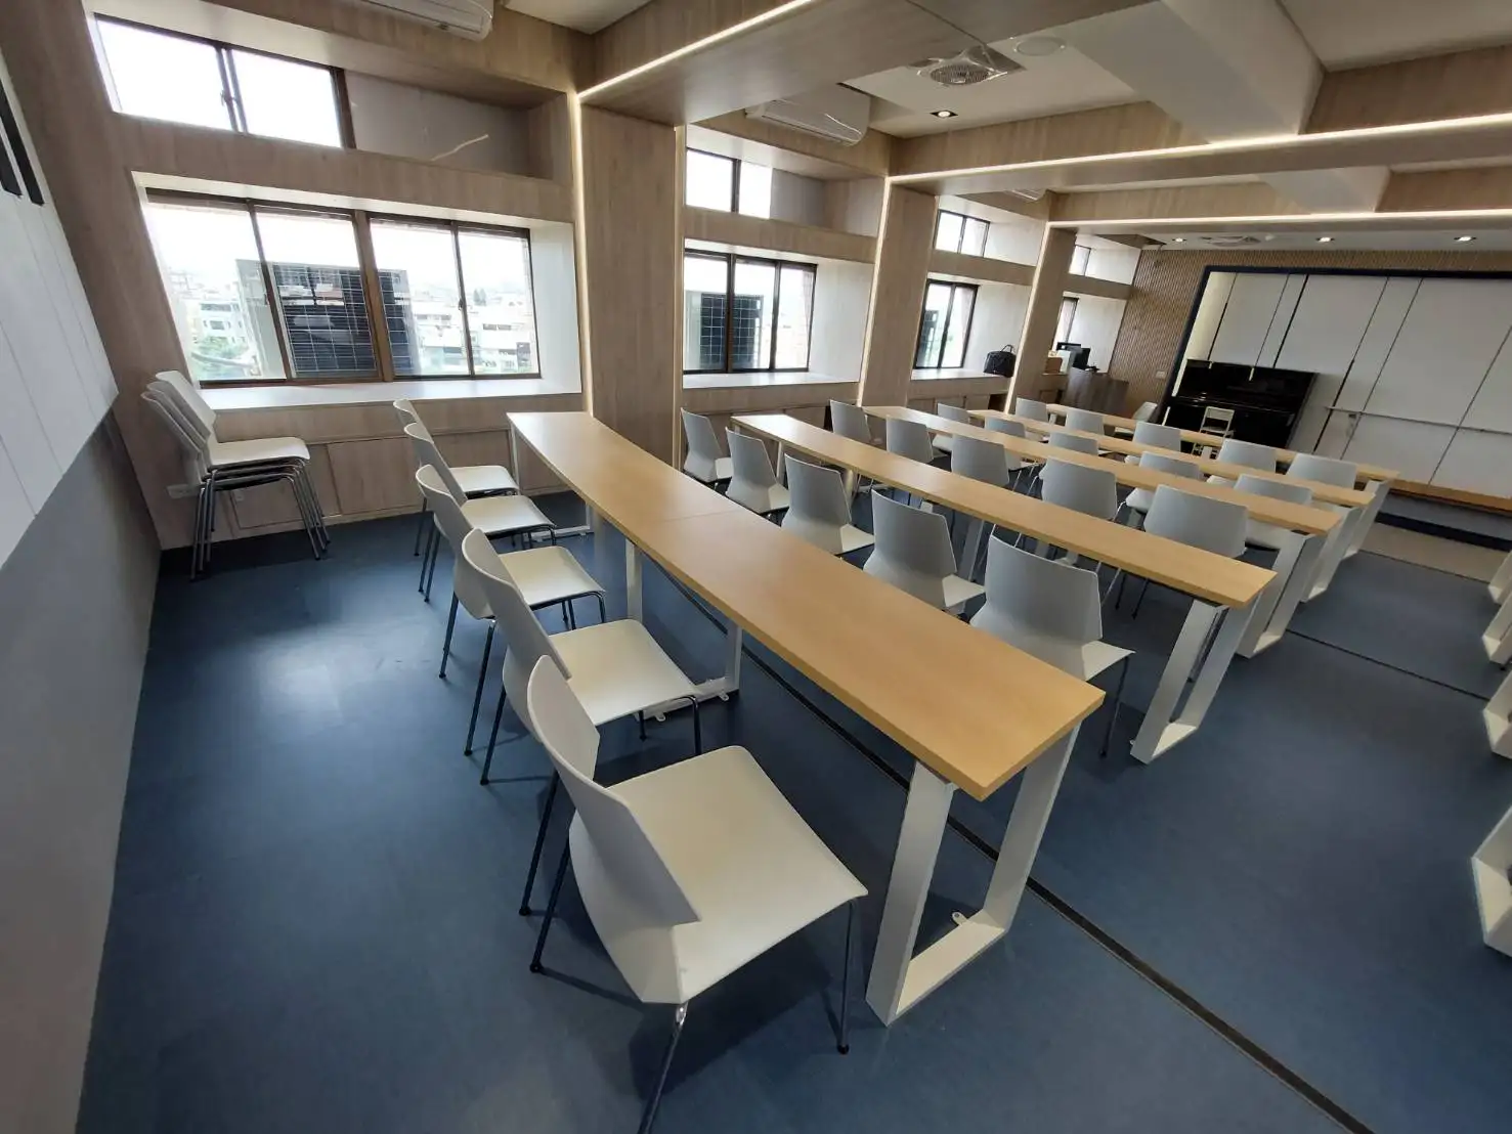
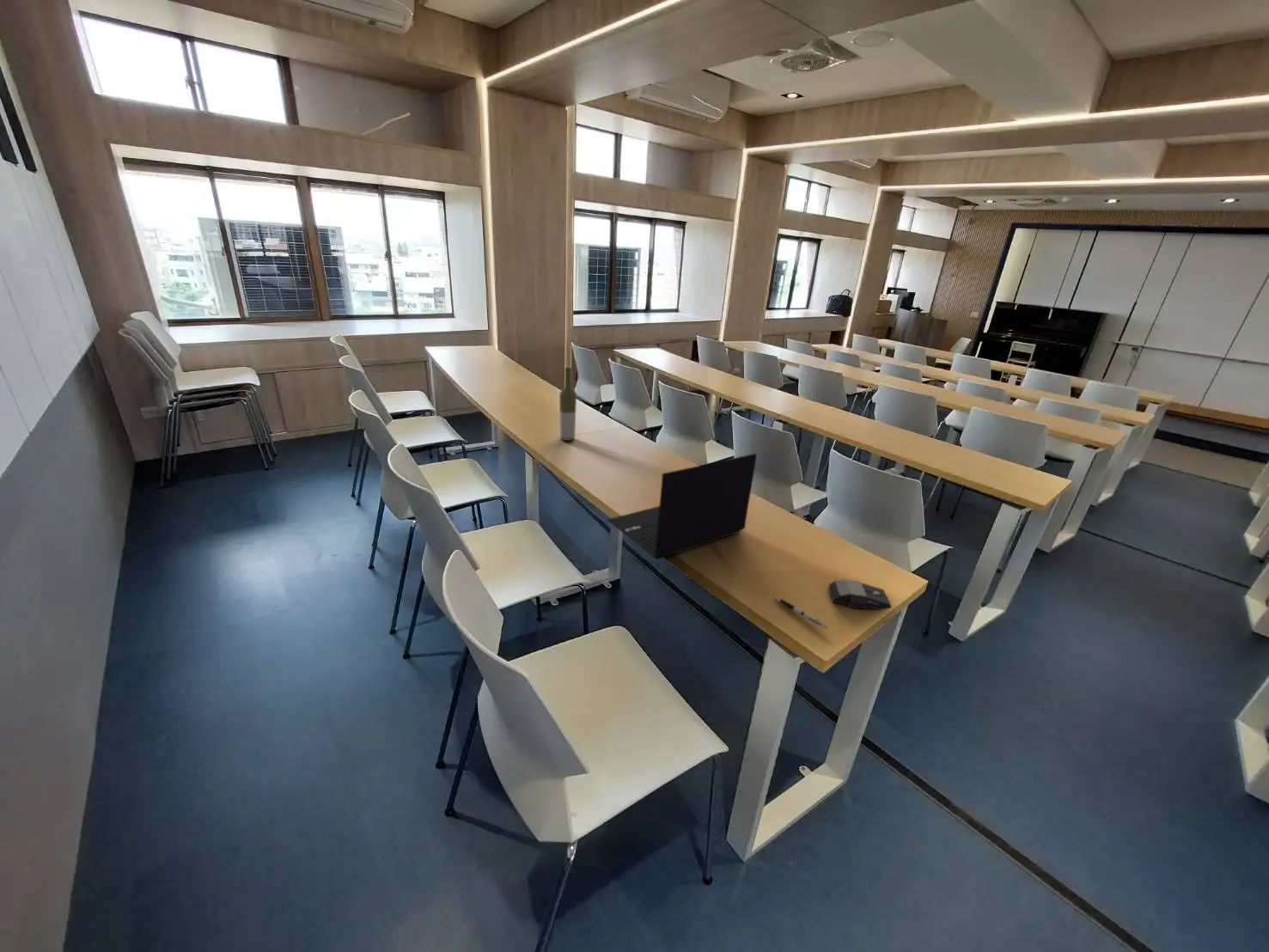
+ laptop [607,453,758,560]
+ bottle [558,367,577,442]
+ pen [774,596,828,629]
+ computer mouse [827,578,893,611]
